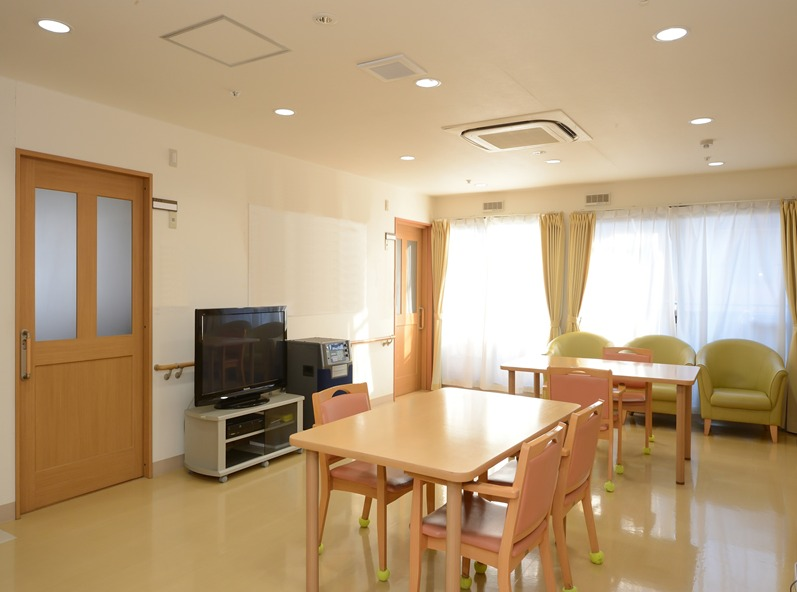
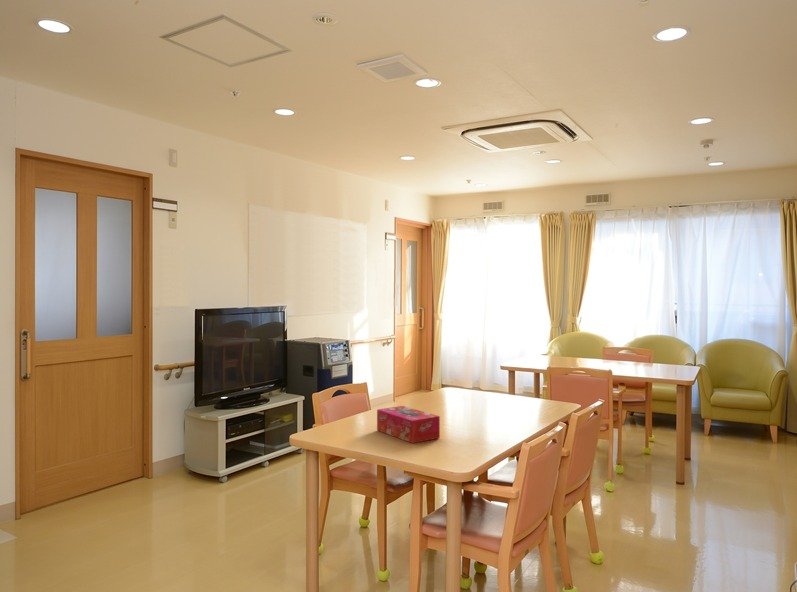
+ tissue box [376,405,441,444]
